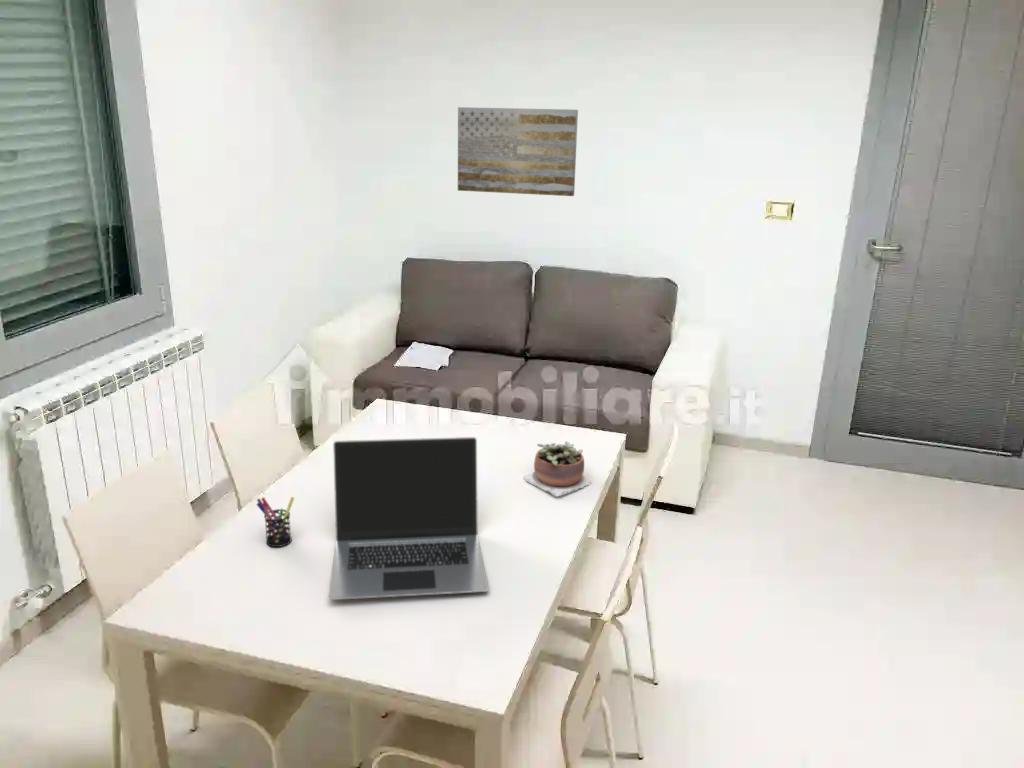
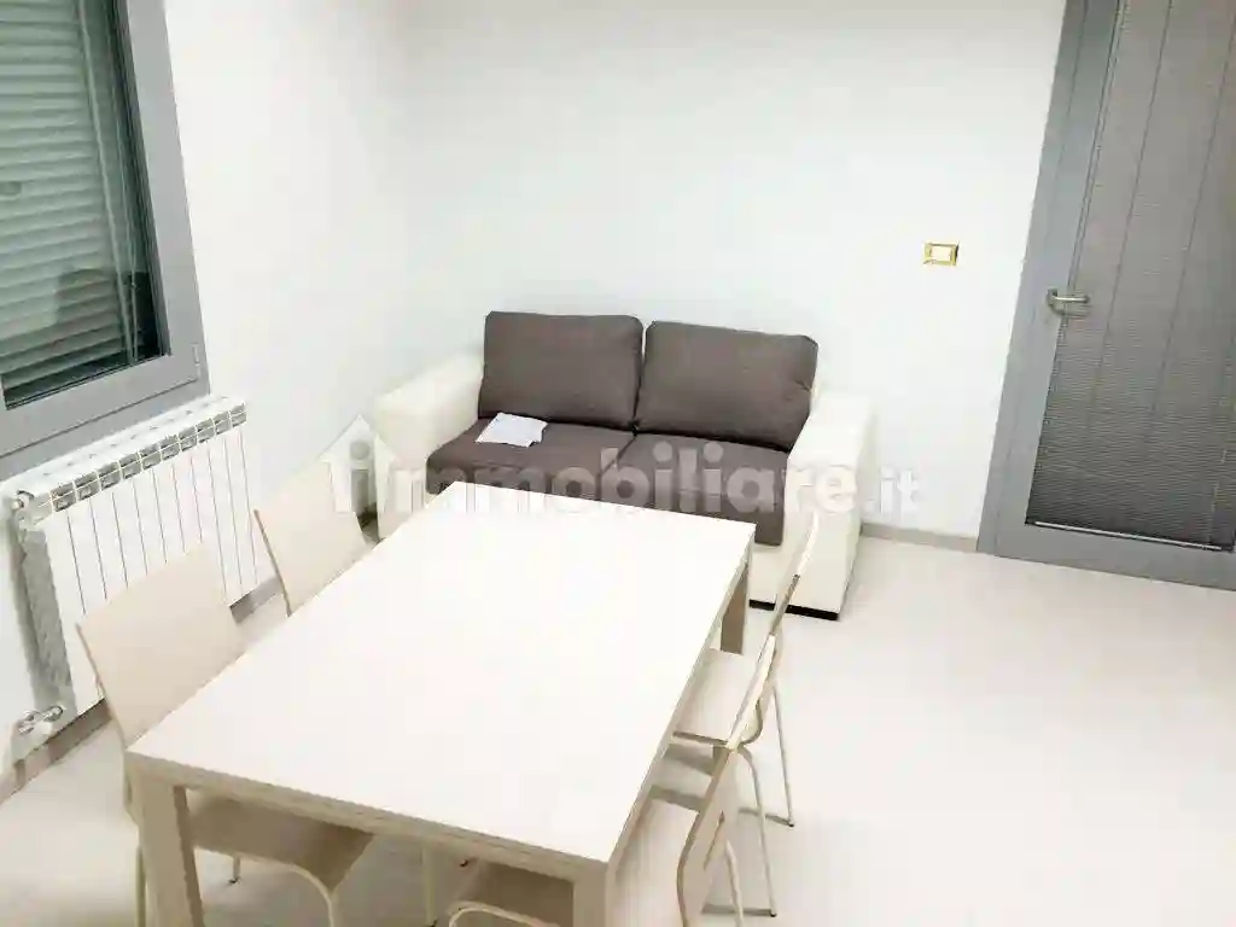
- succulent plant [522,441,593,498]
- wall art [457,106,579,197]
- laptop [328,436,489,601]
- pen holder [255,496,295,548]
